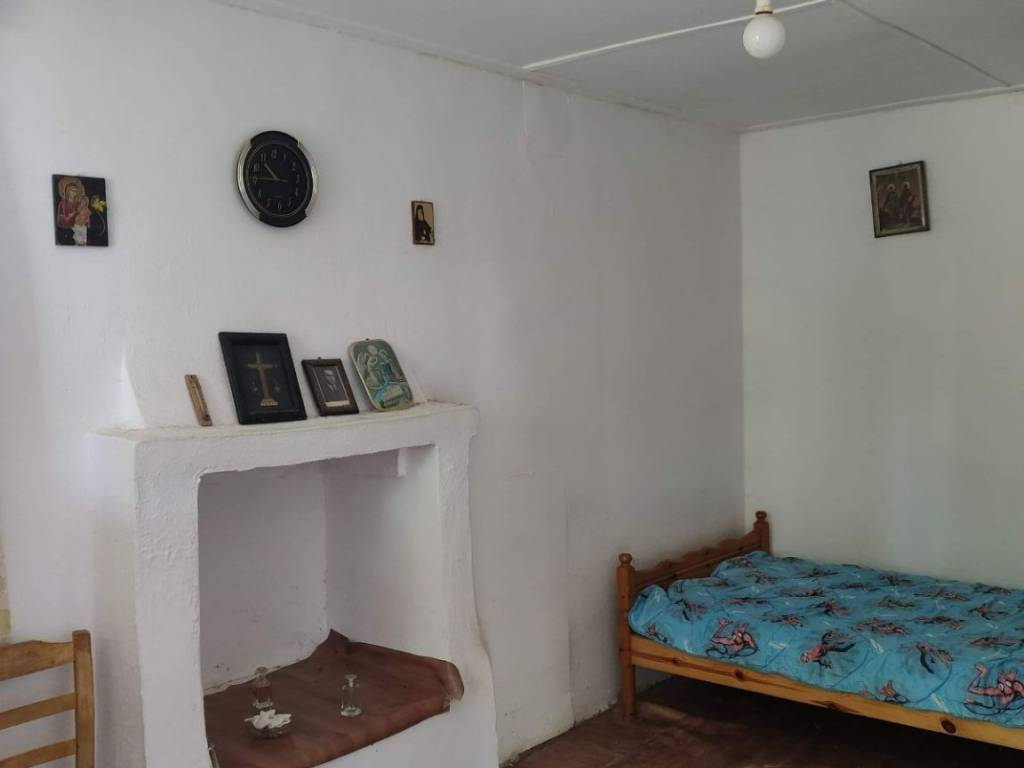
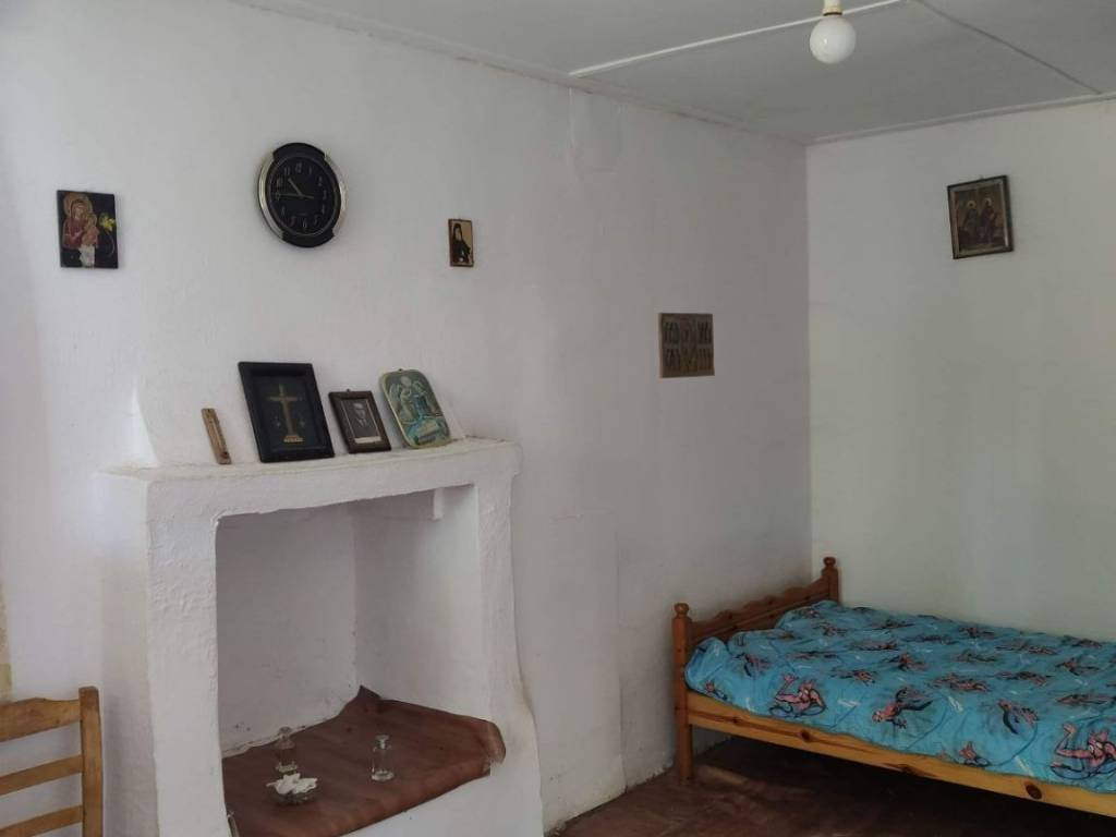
+ religious icon [657,312,716,379]
